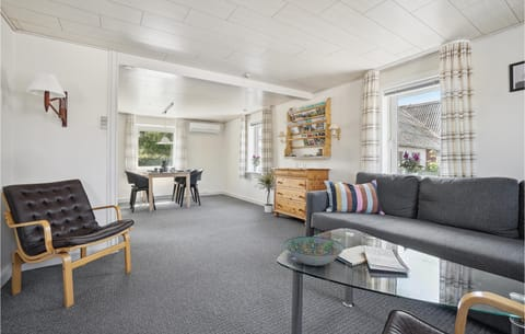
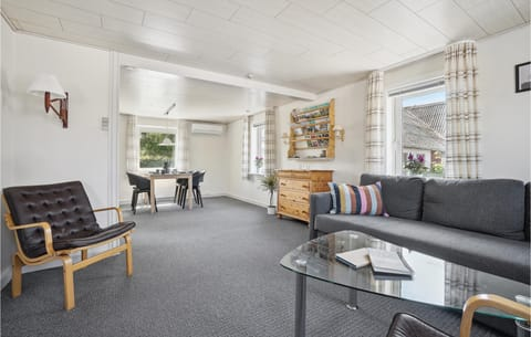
- decorative bowl [283,235,345,267]
